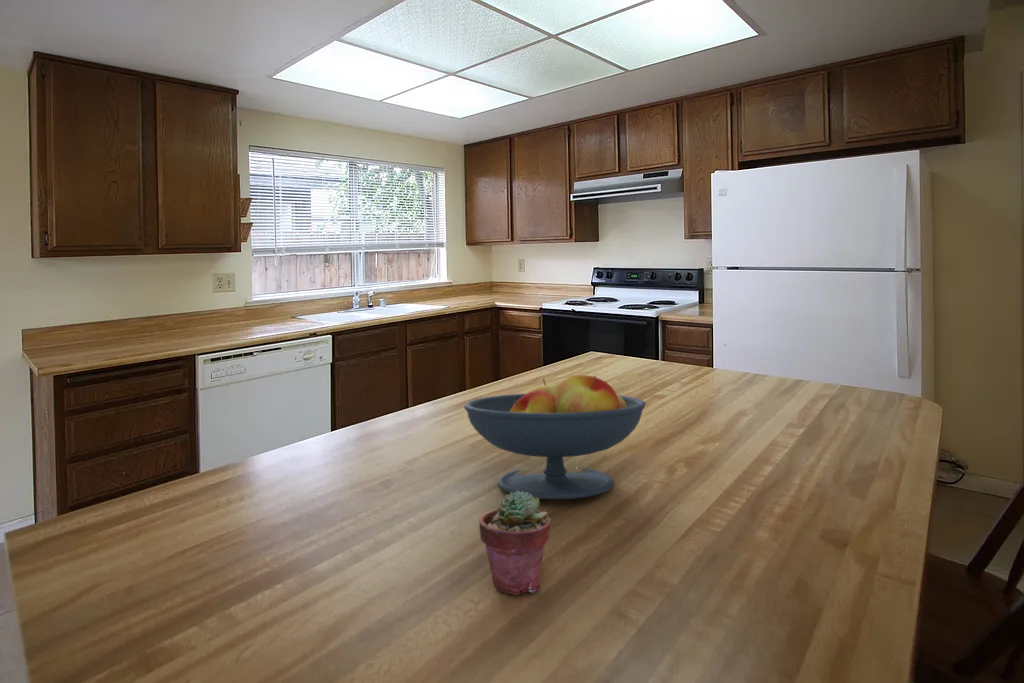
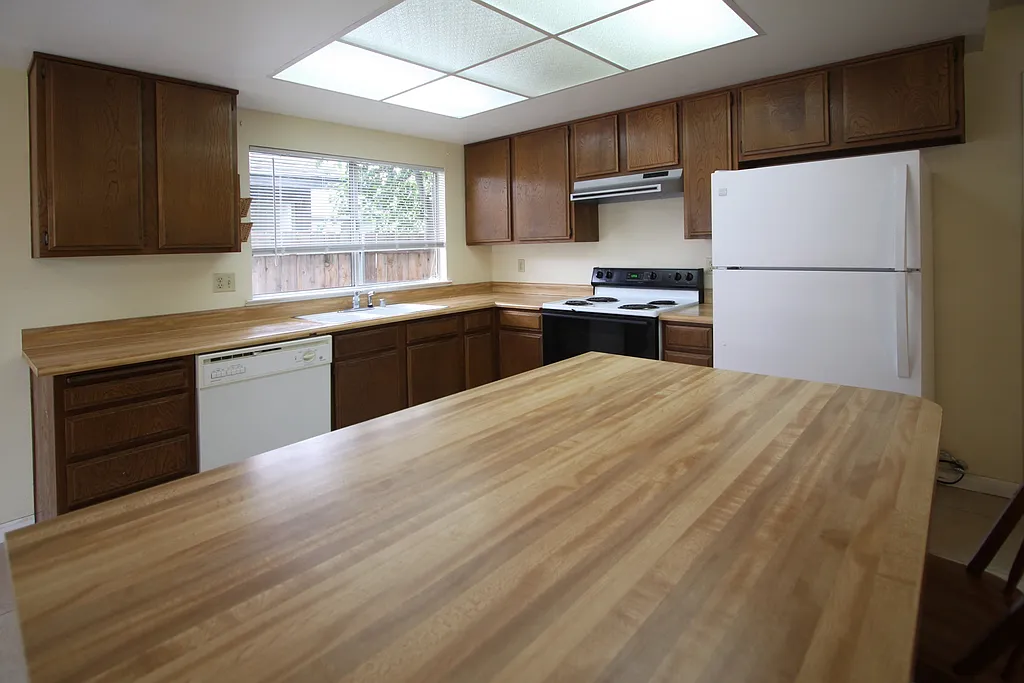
- potted succulent [478,490,552,596]
- fruit bowl [463,374,647,500]
